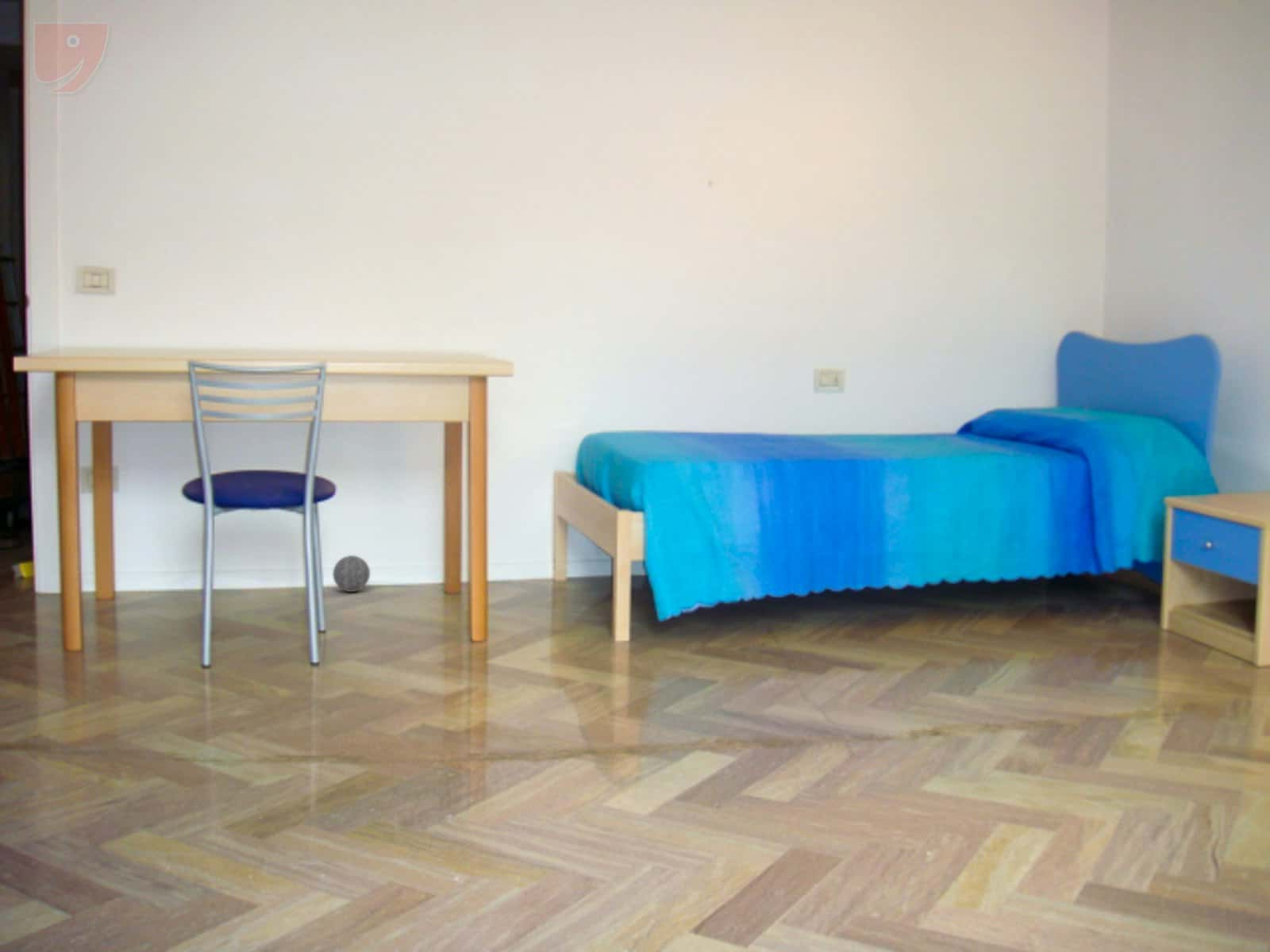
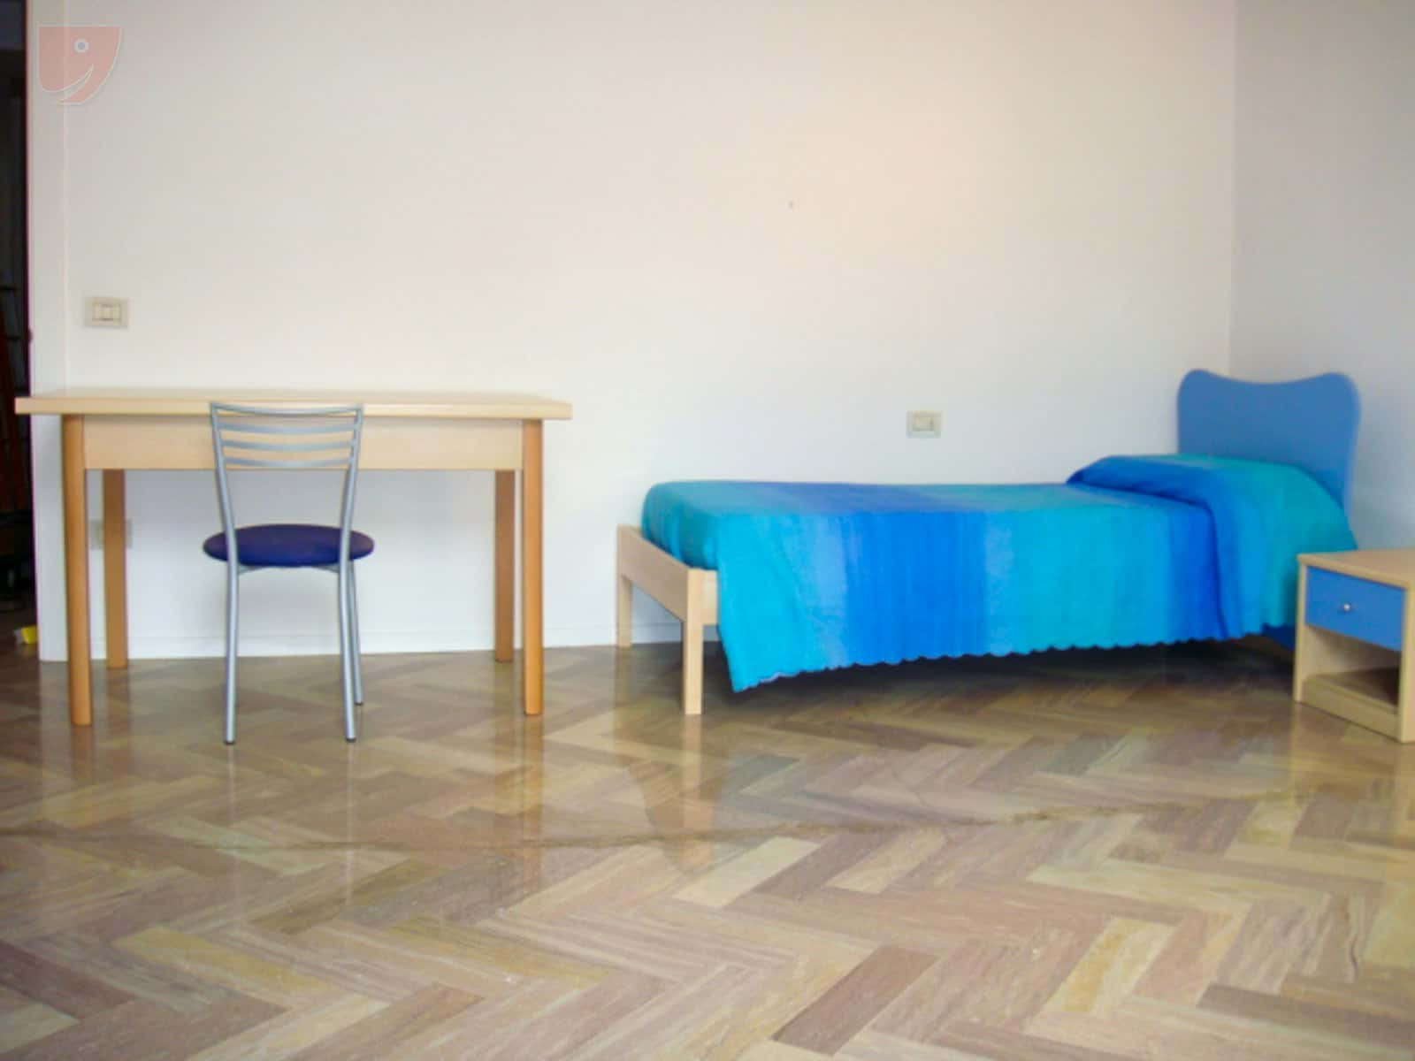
- ball [332,555,371,593]
